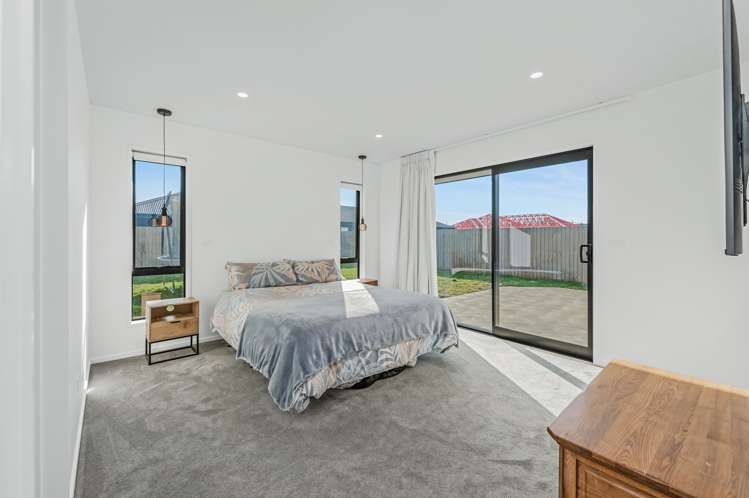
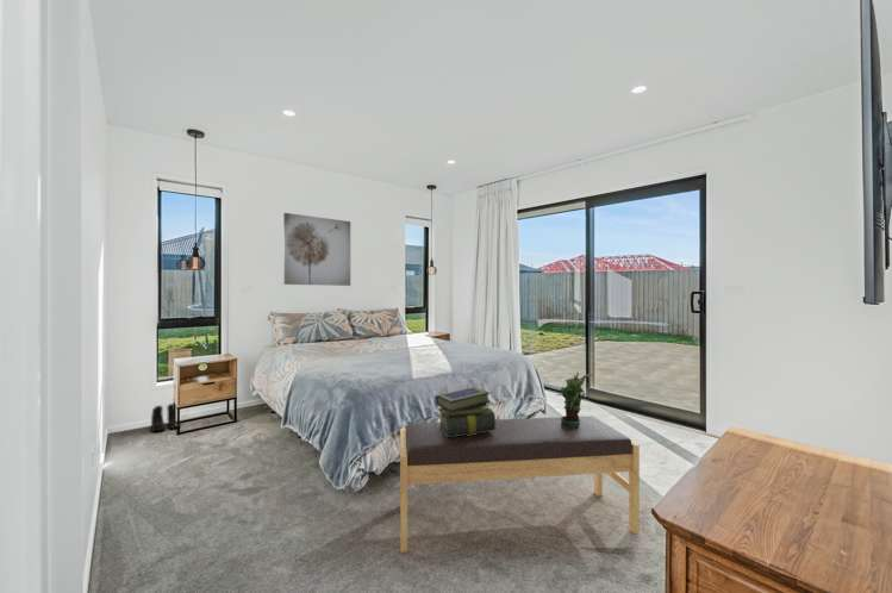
+ stack of books [433,386,497,437]
+ bench [399,416,641,554]
+ potted plant [555,372,593,427]
+ boots [150,402,182,432]
+ wall art [282,212,351,287]
